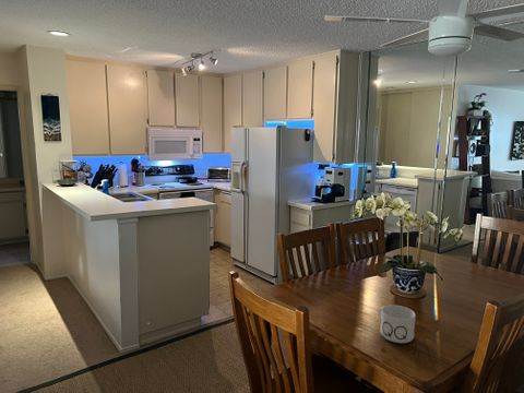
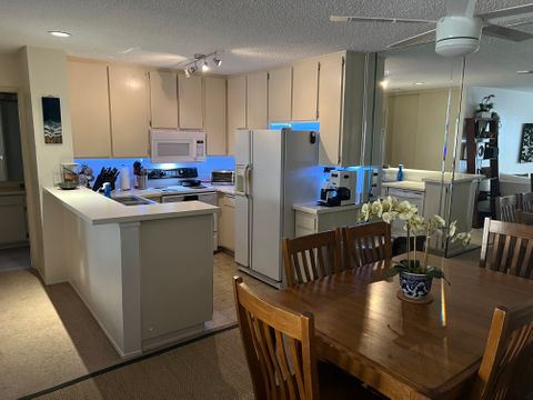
- mug [378,303,417,344]
